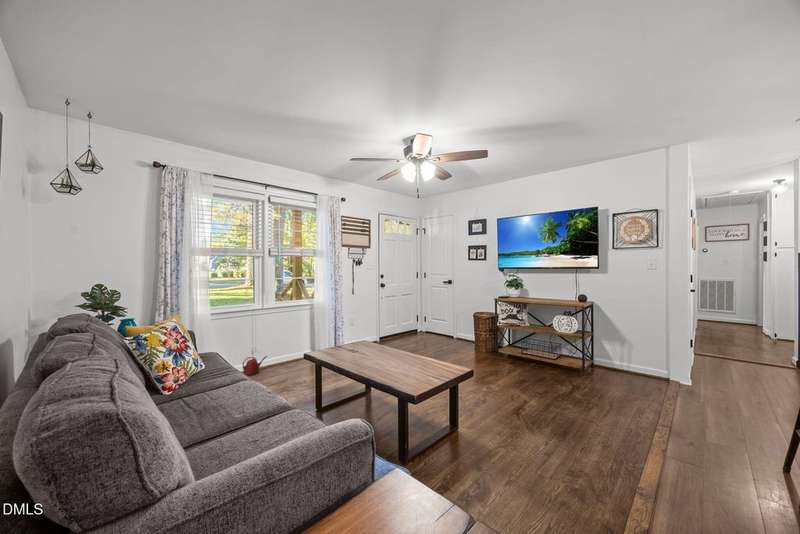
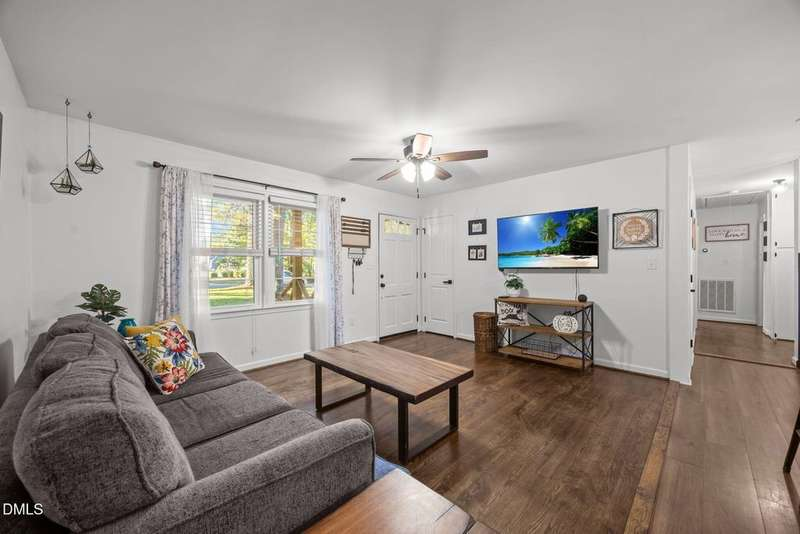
- watering can [242,355,269,376]
